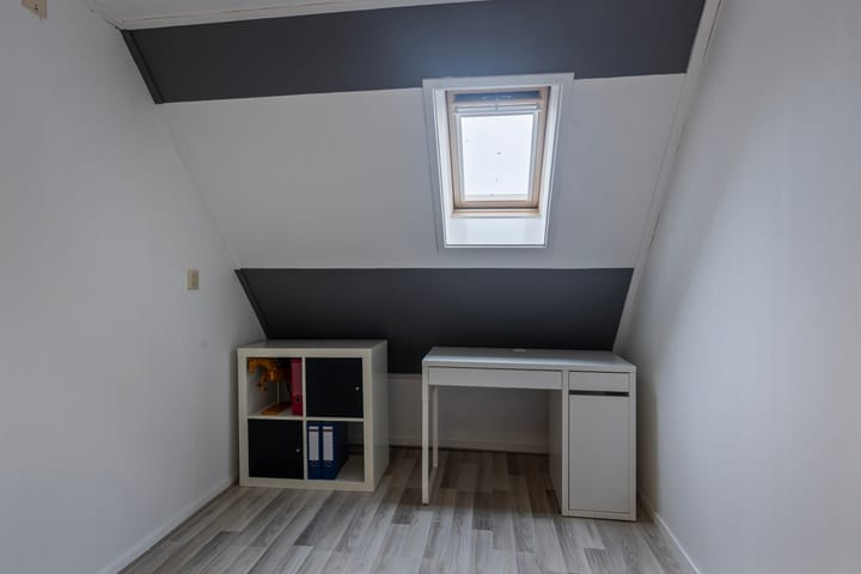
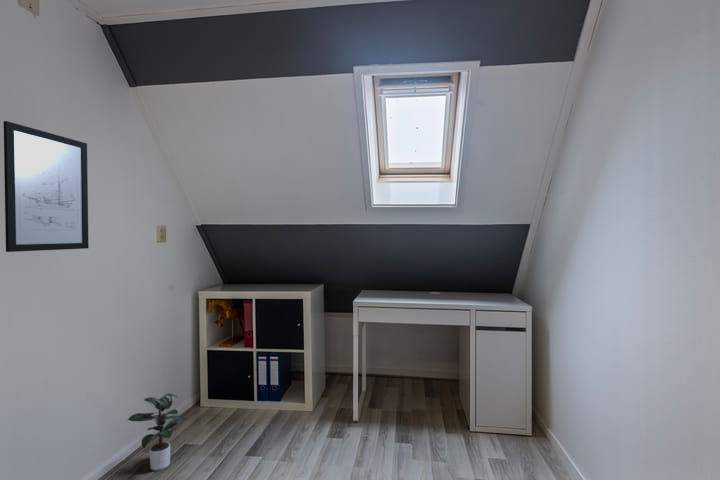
+ potted plant [127,392,189,472]
+ wall art [3,120,90,253]
